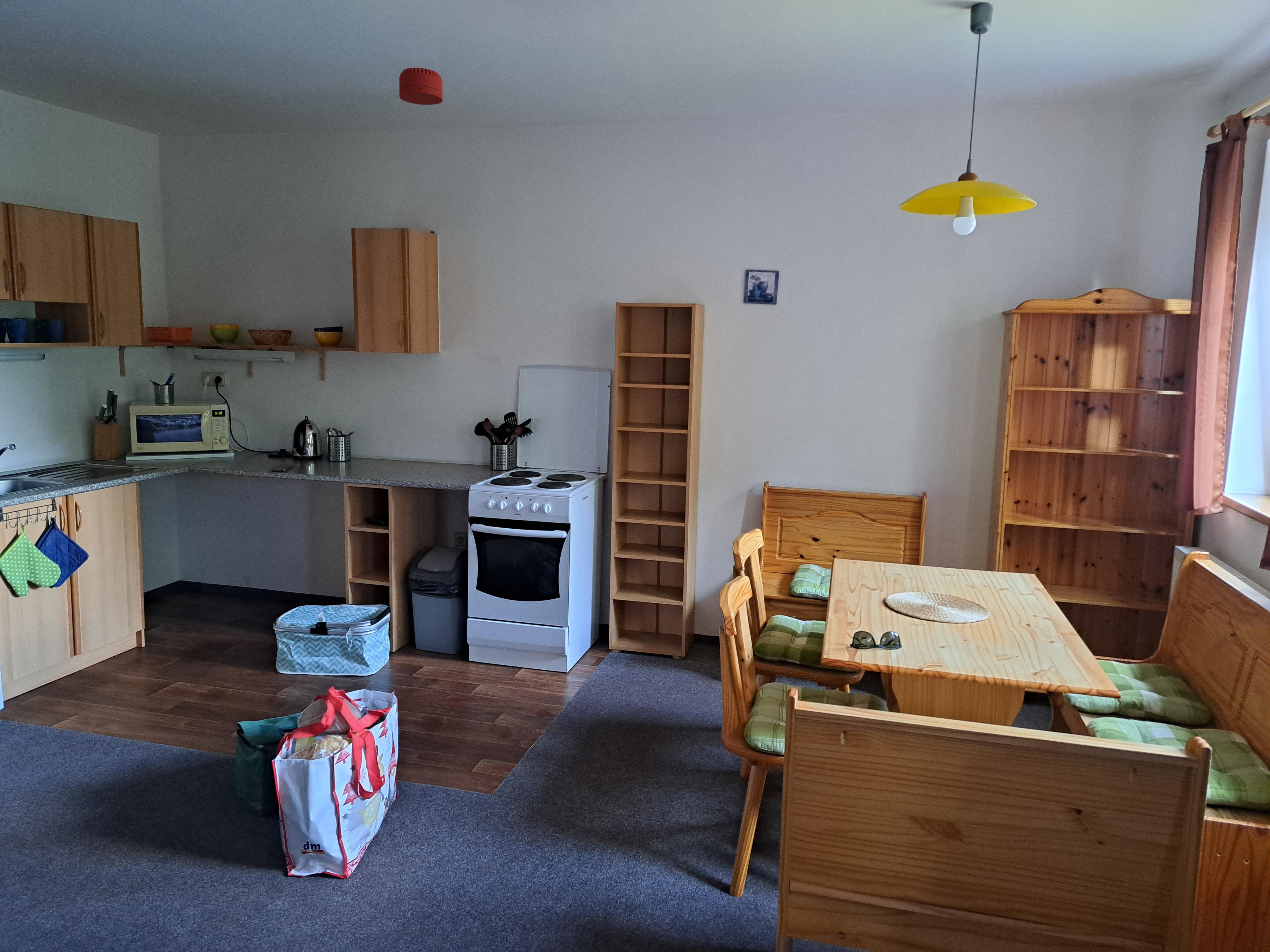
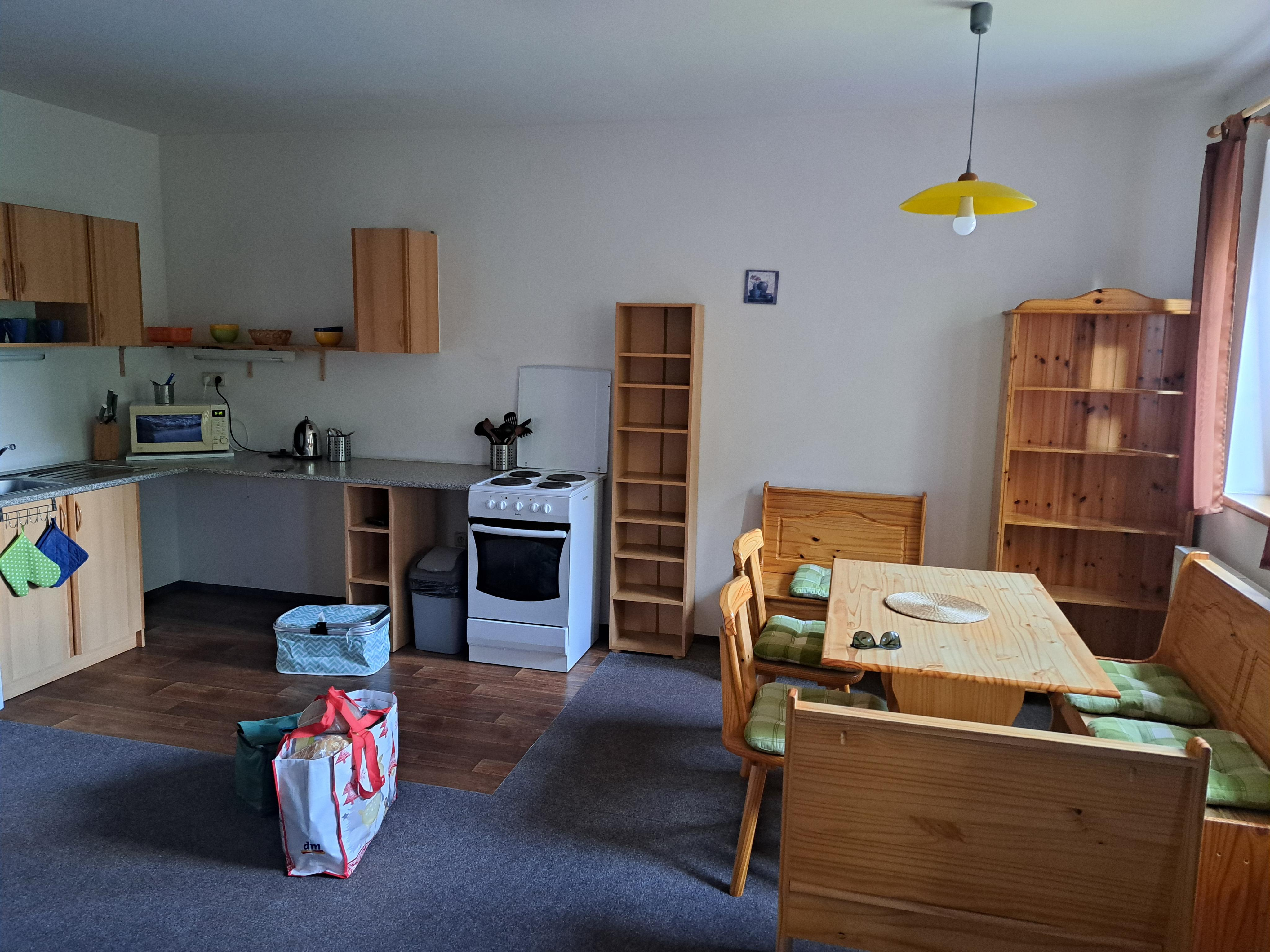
- smoke detector [399,67,443,105]
